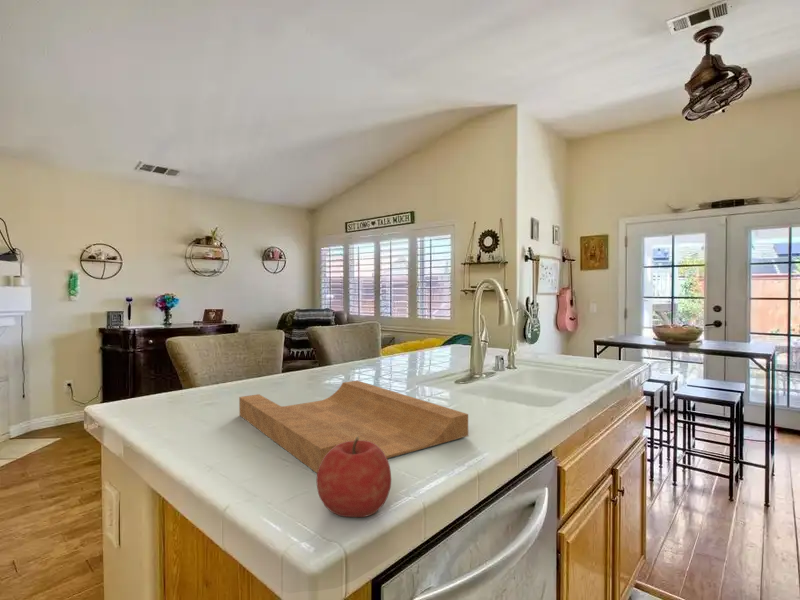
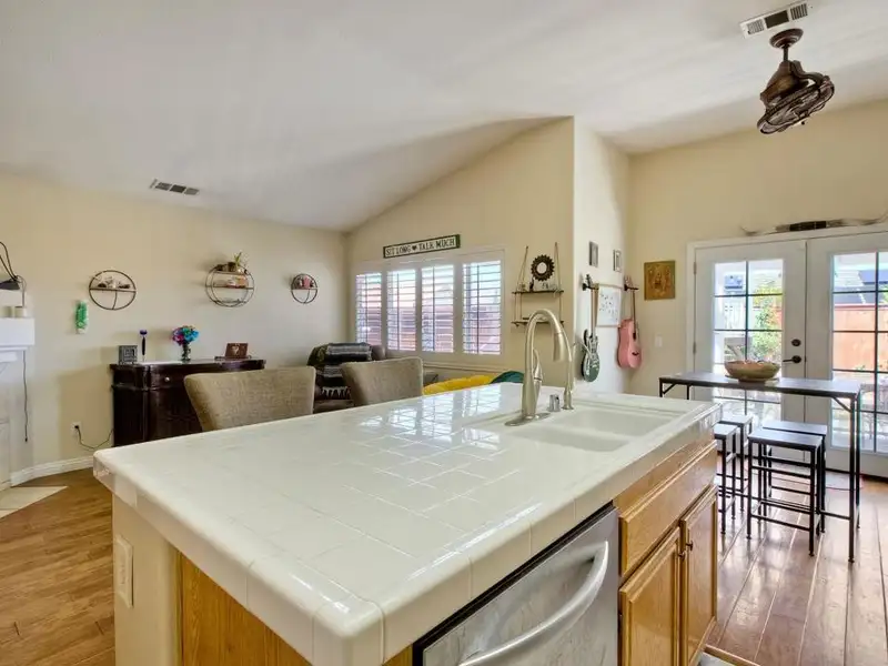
- fruit [315,436,392,518]
- cutting board [238,380,469,474]
